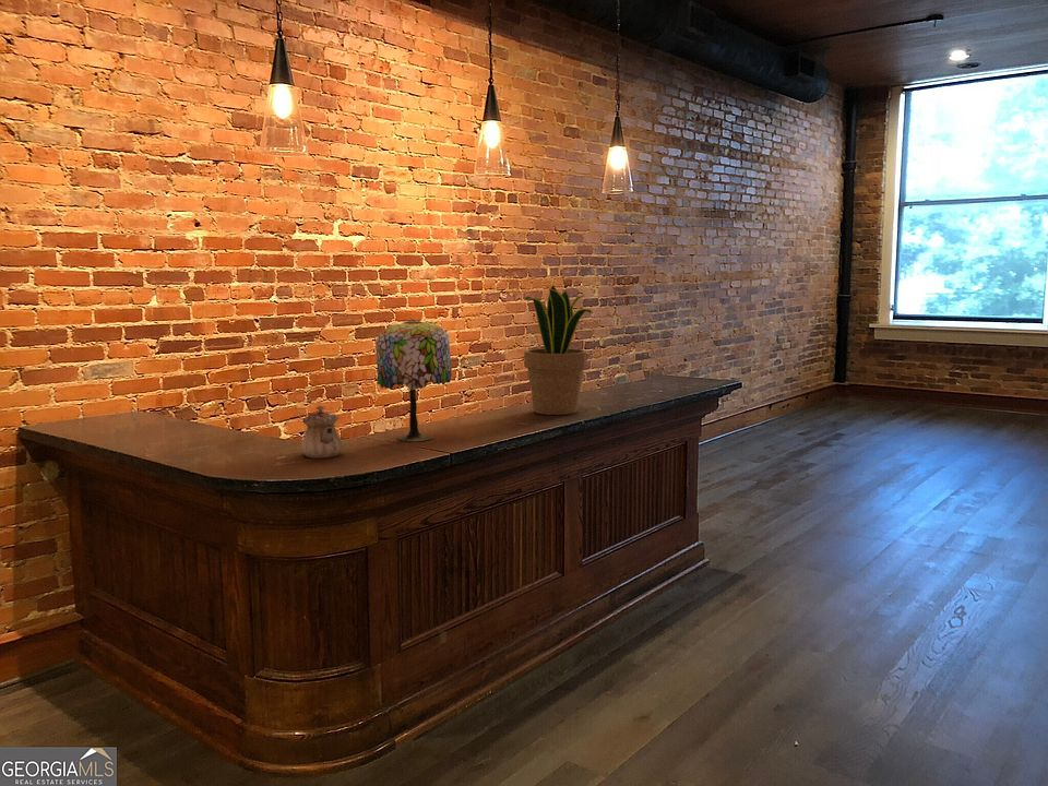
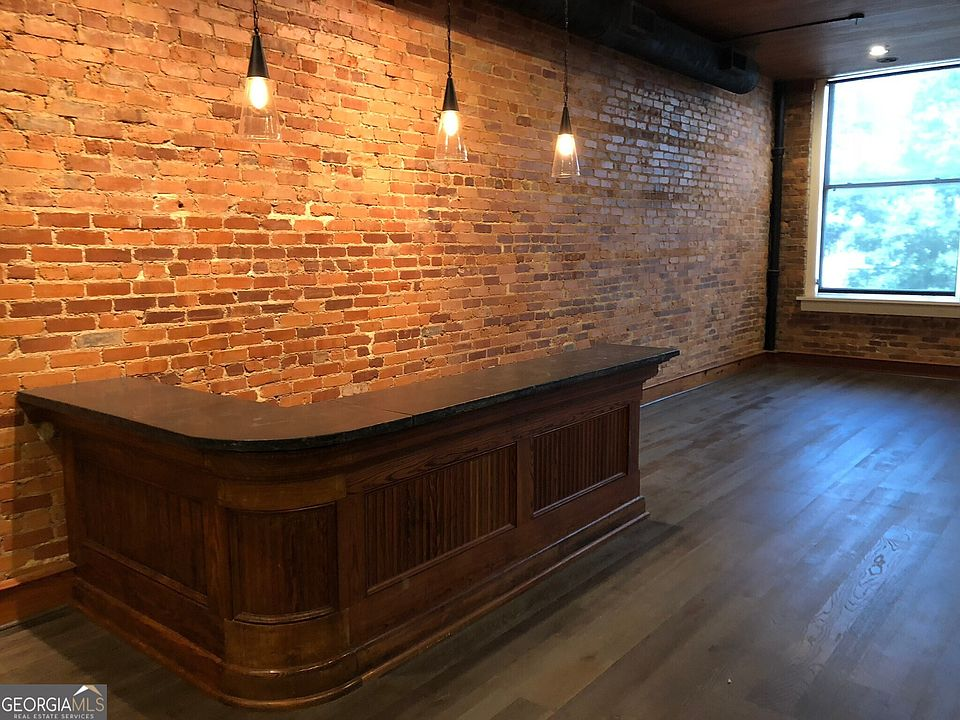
- potted plant [523,284,594,416]
- teapot [300,405,344,460]
- table lamp [376,318,453,442]
